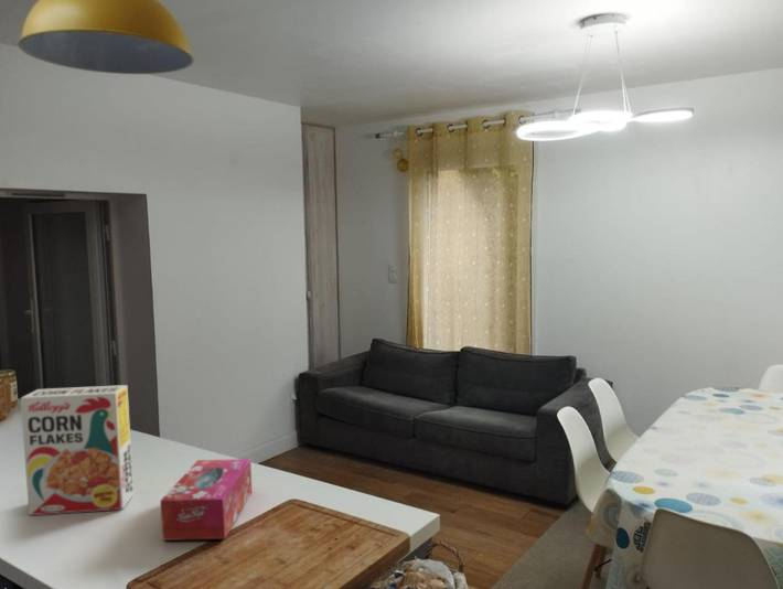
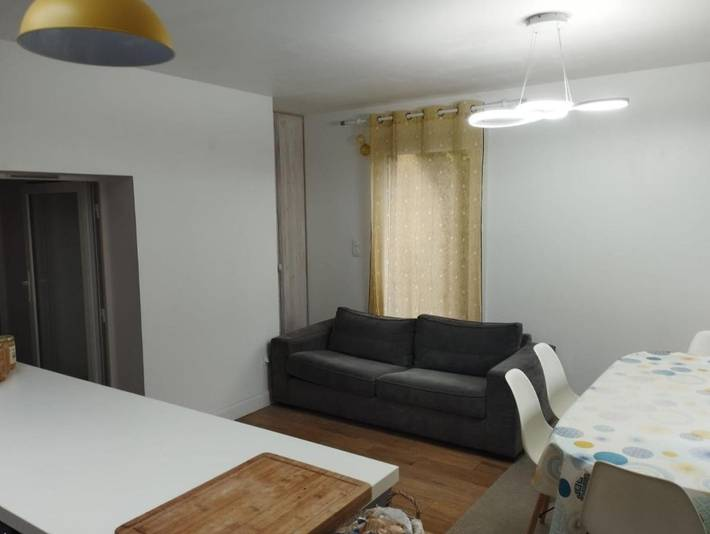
- tissue box [159,458,254,542]
- cereal box [20,384,135,516]
